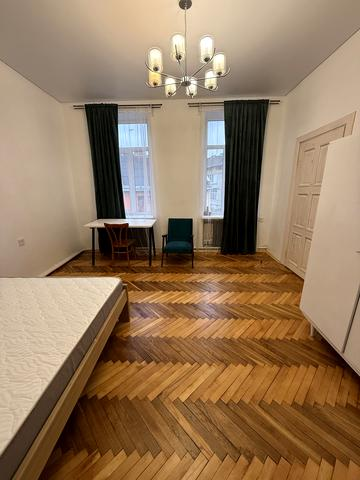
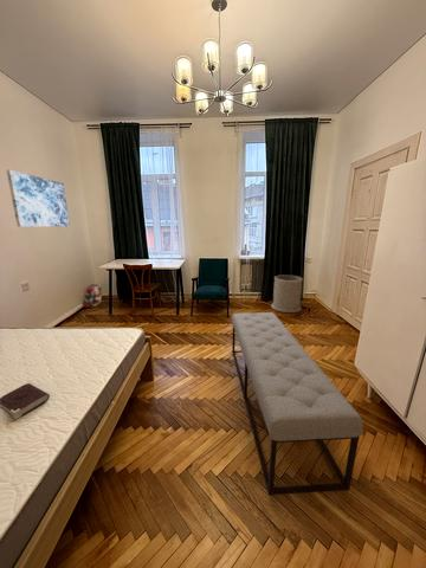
+ book [0,382,51,420]
+ backpack [80,283,103,309]
+ bench [231,311,363,497]
+ trash can [270,275,304,314]
+ wall art [6,169,71,227]
